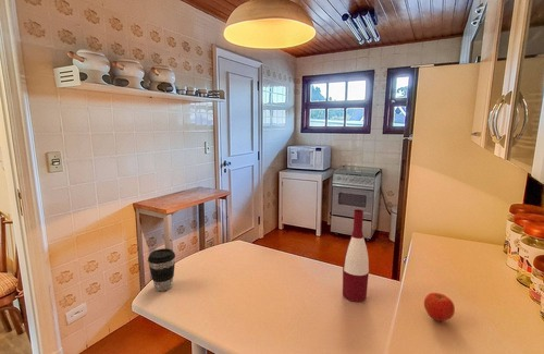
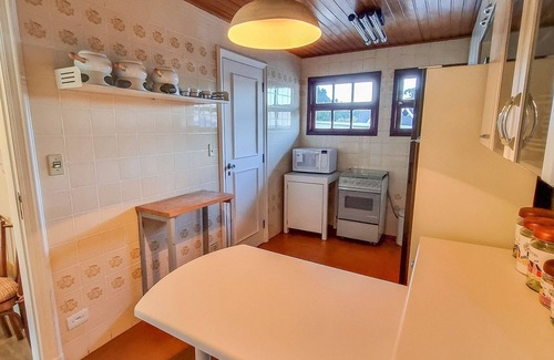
- alcohol [342,208,370,303]
- apple [423,292,456,322]
- coffee cup [147,247,176,292]
